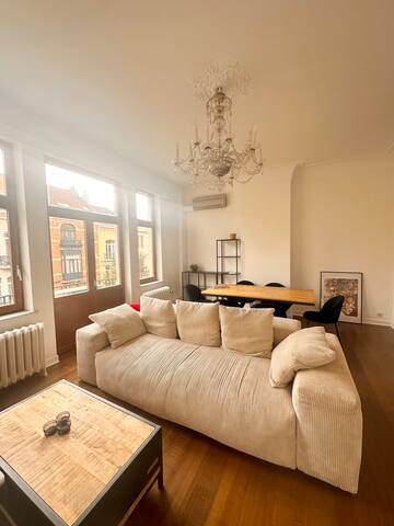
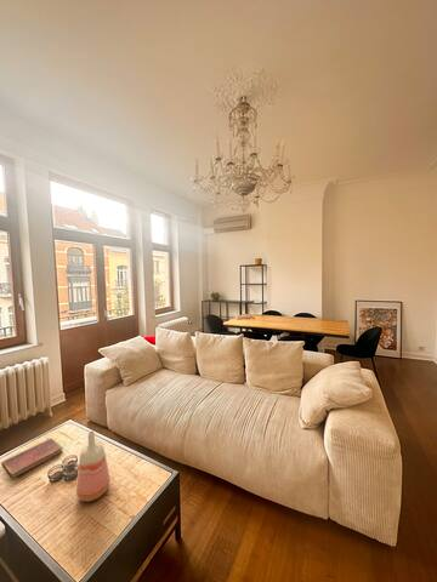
+ vase [75,430,112,503]
+ diary [0,438,64,480]
